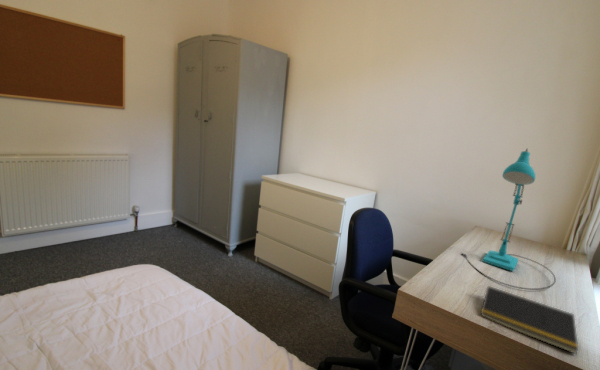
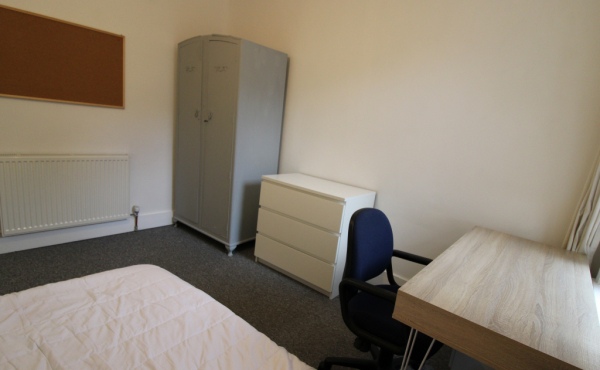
- notepad [480,285,579,355]
- desk lamp [460,148,557,291]
